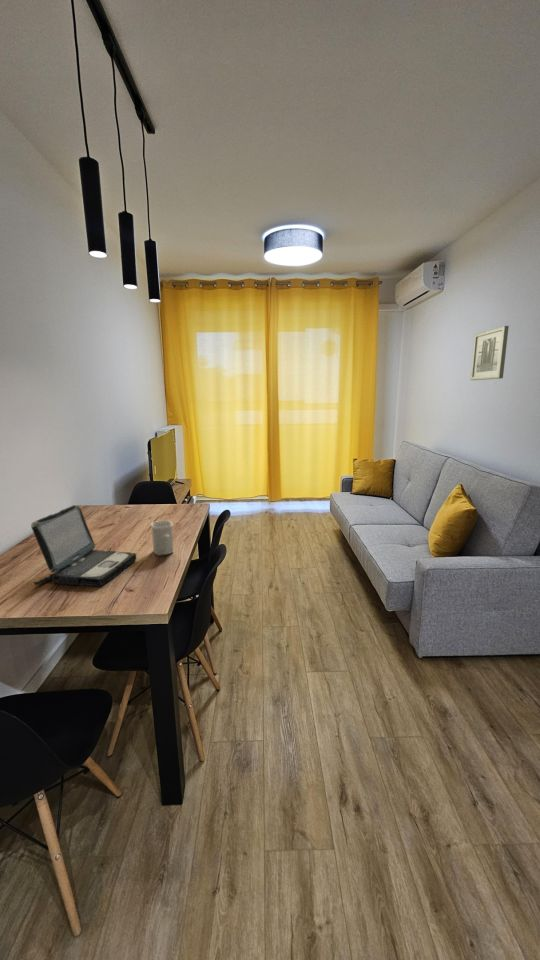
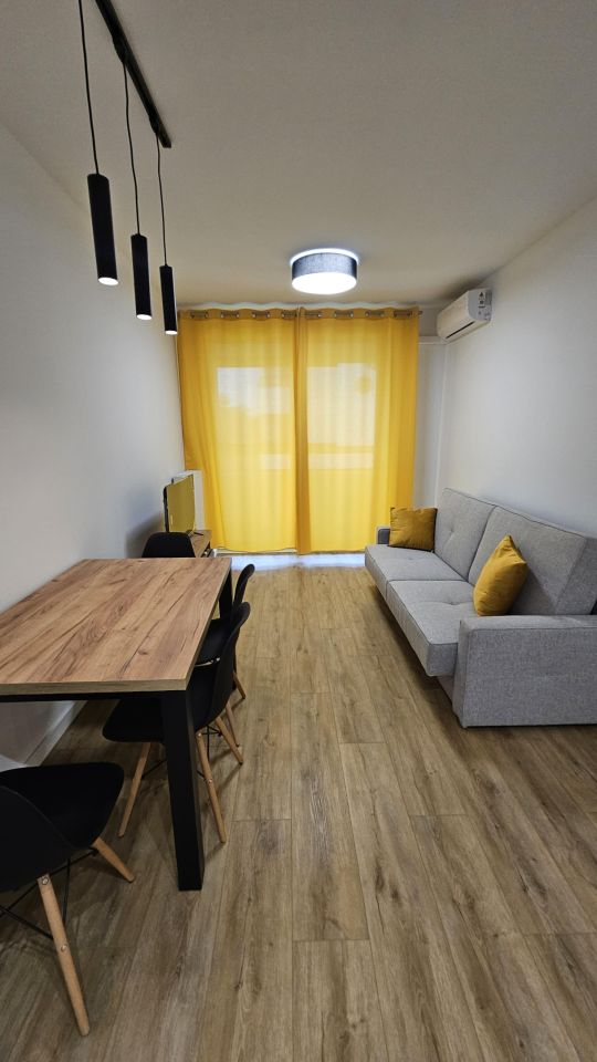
- laptop [30,504,137,587]
- wall art [469,325,510,381]
- mug [150,519,174,557]
